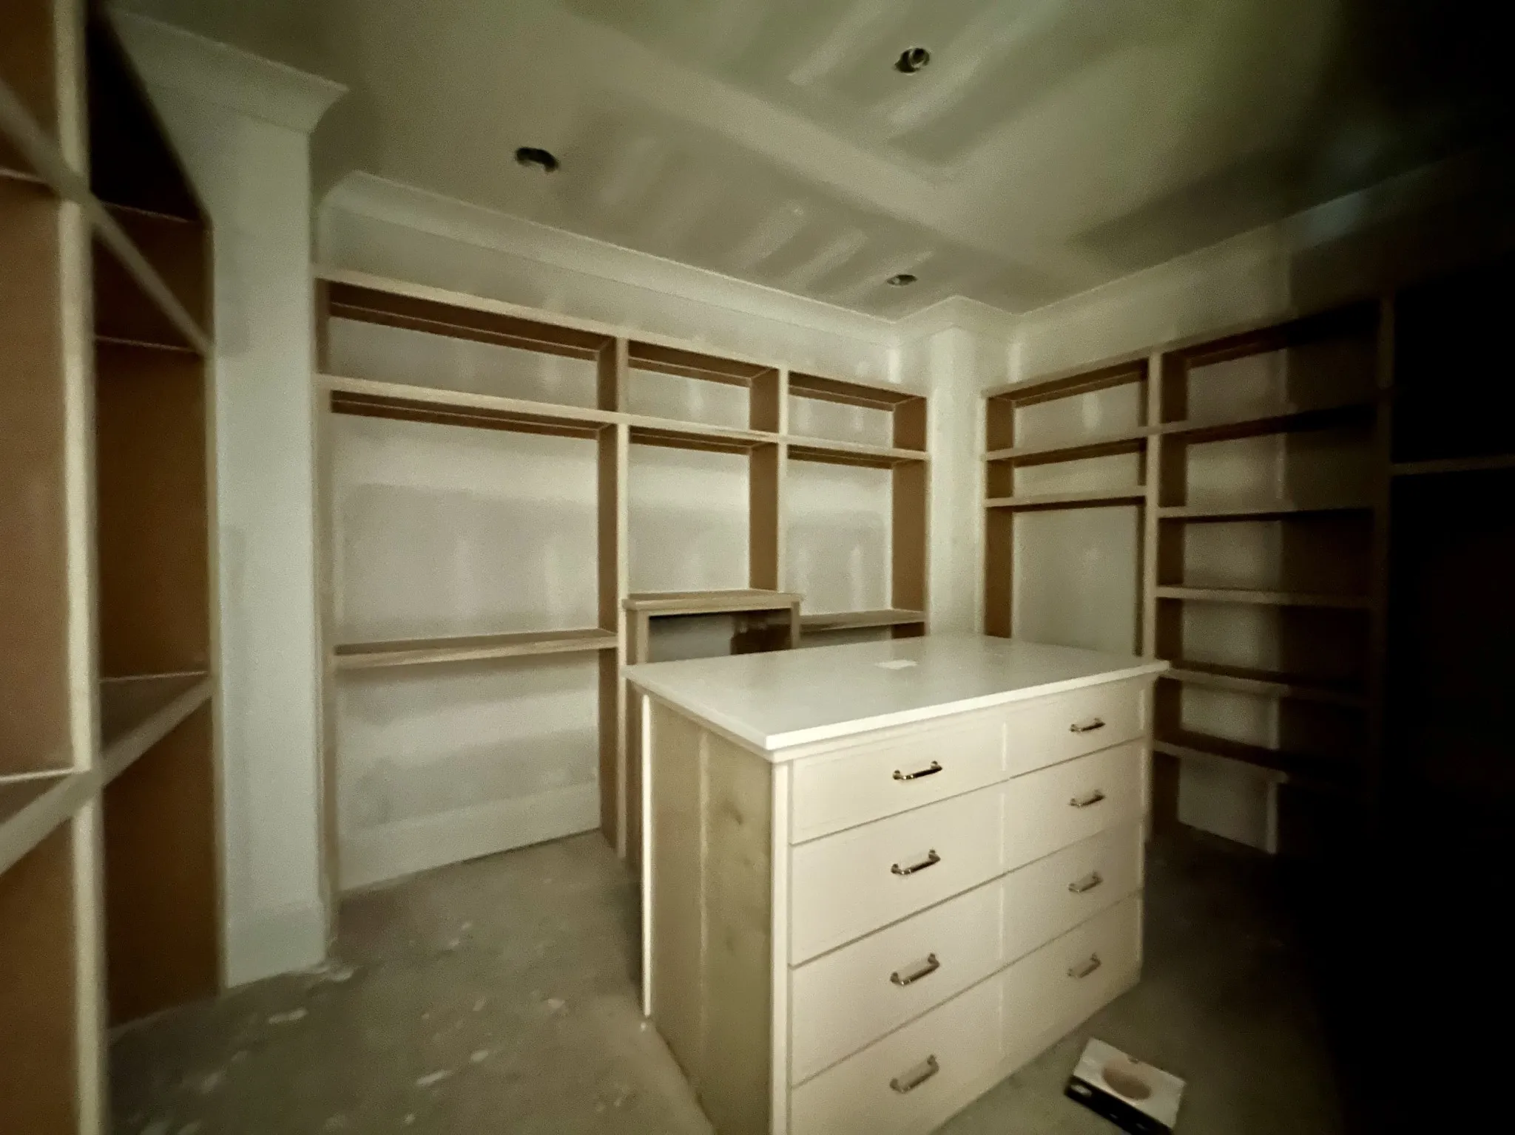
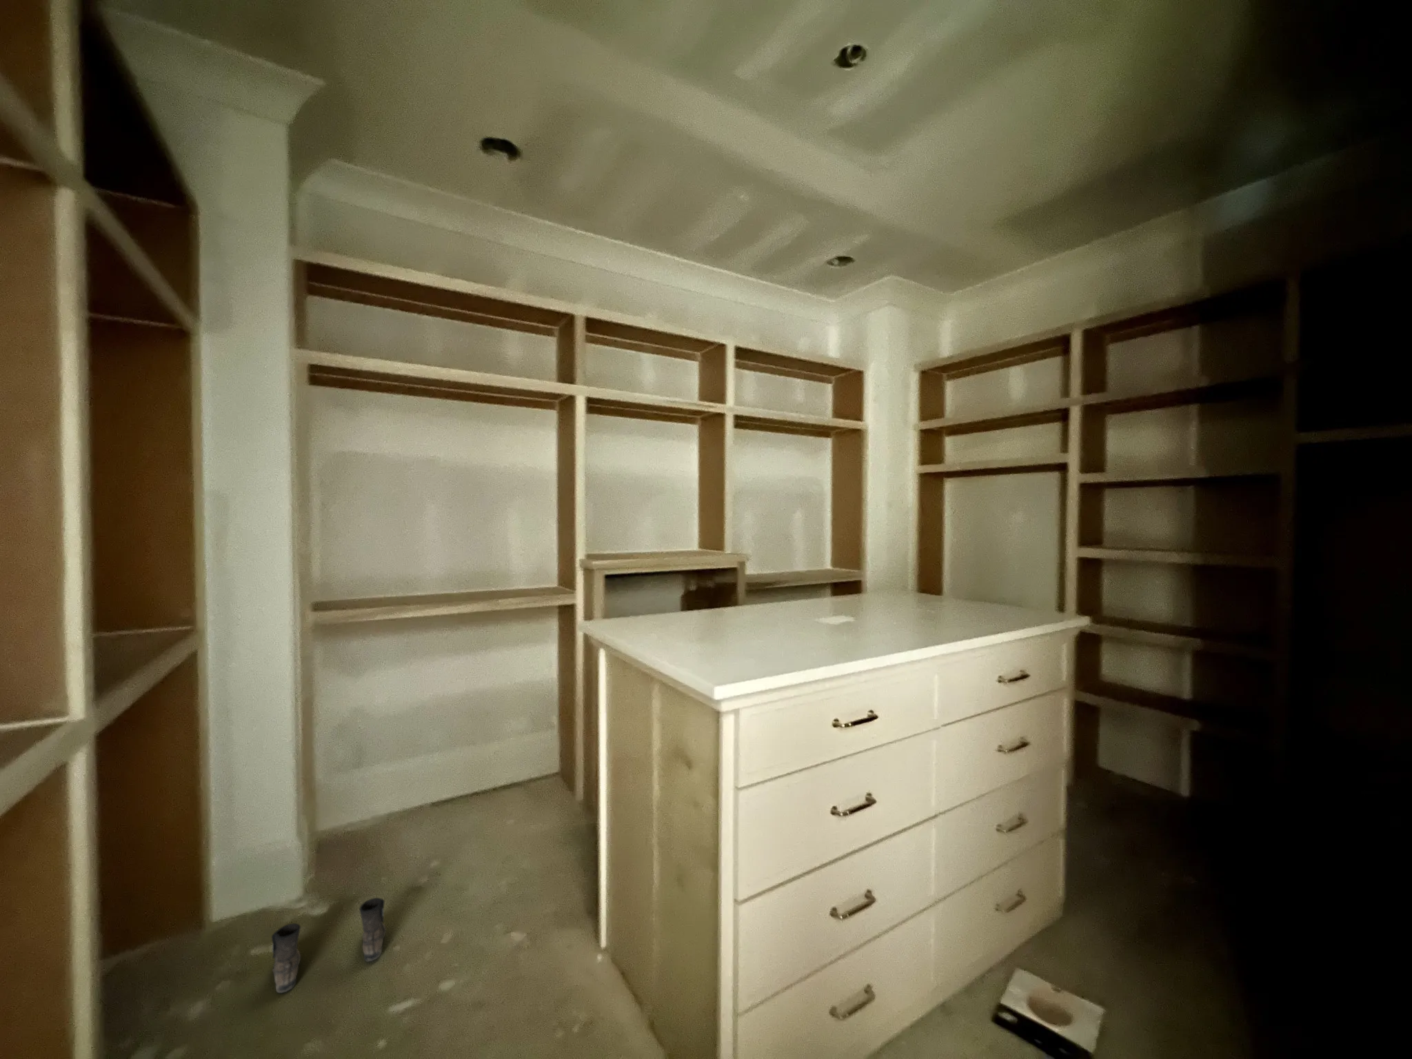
+ boots [271,897,387,993]
